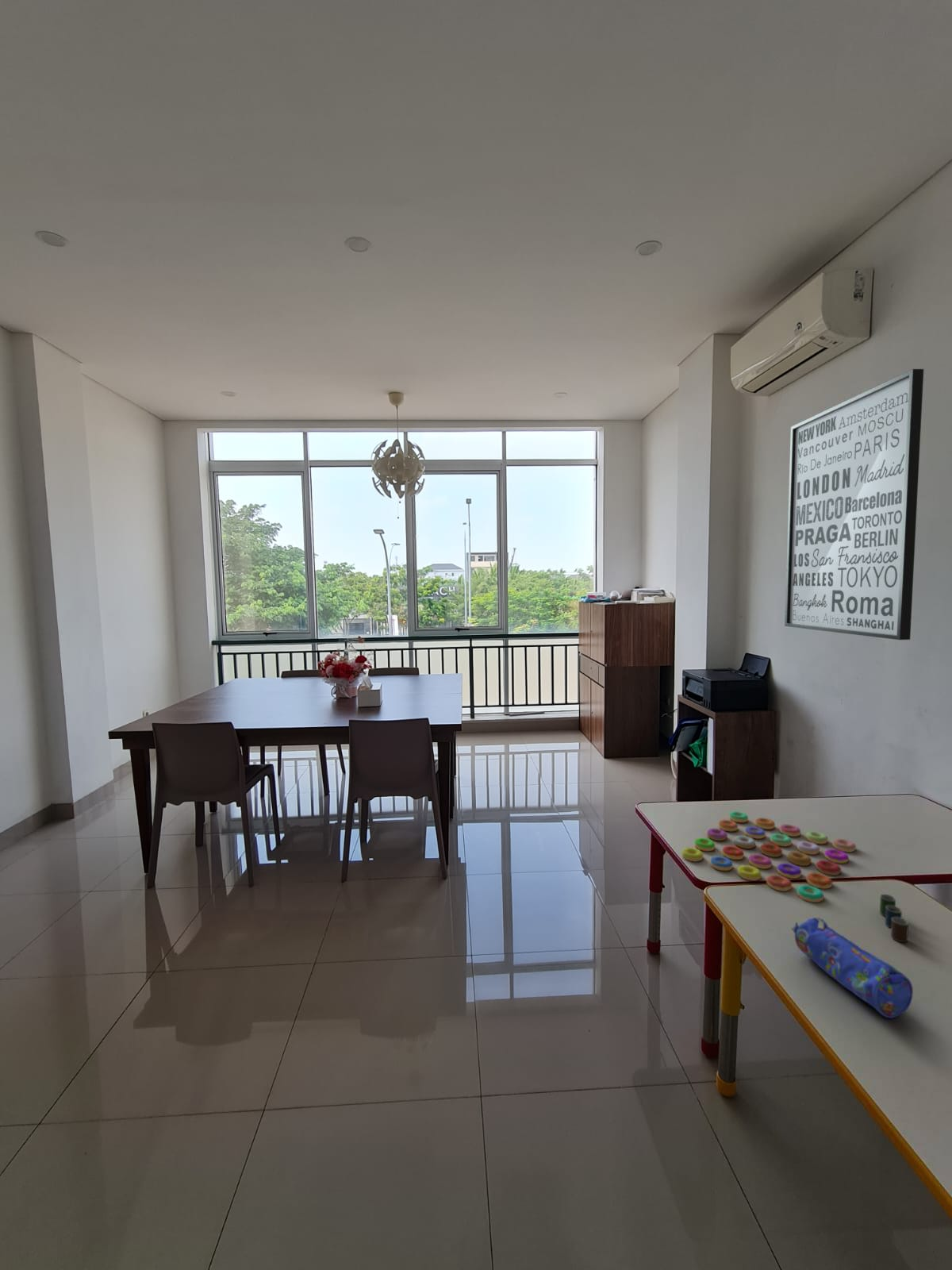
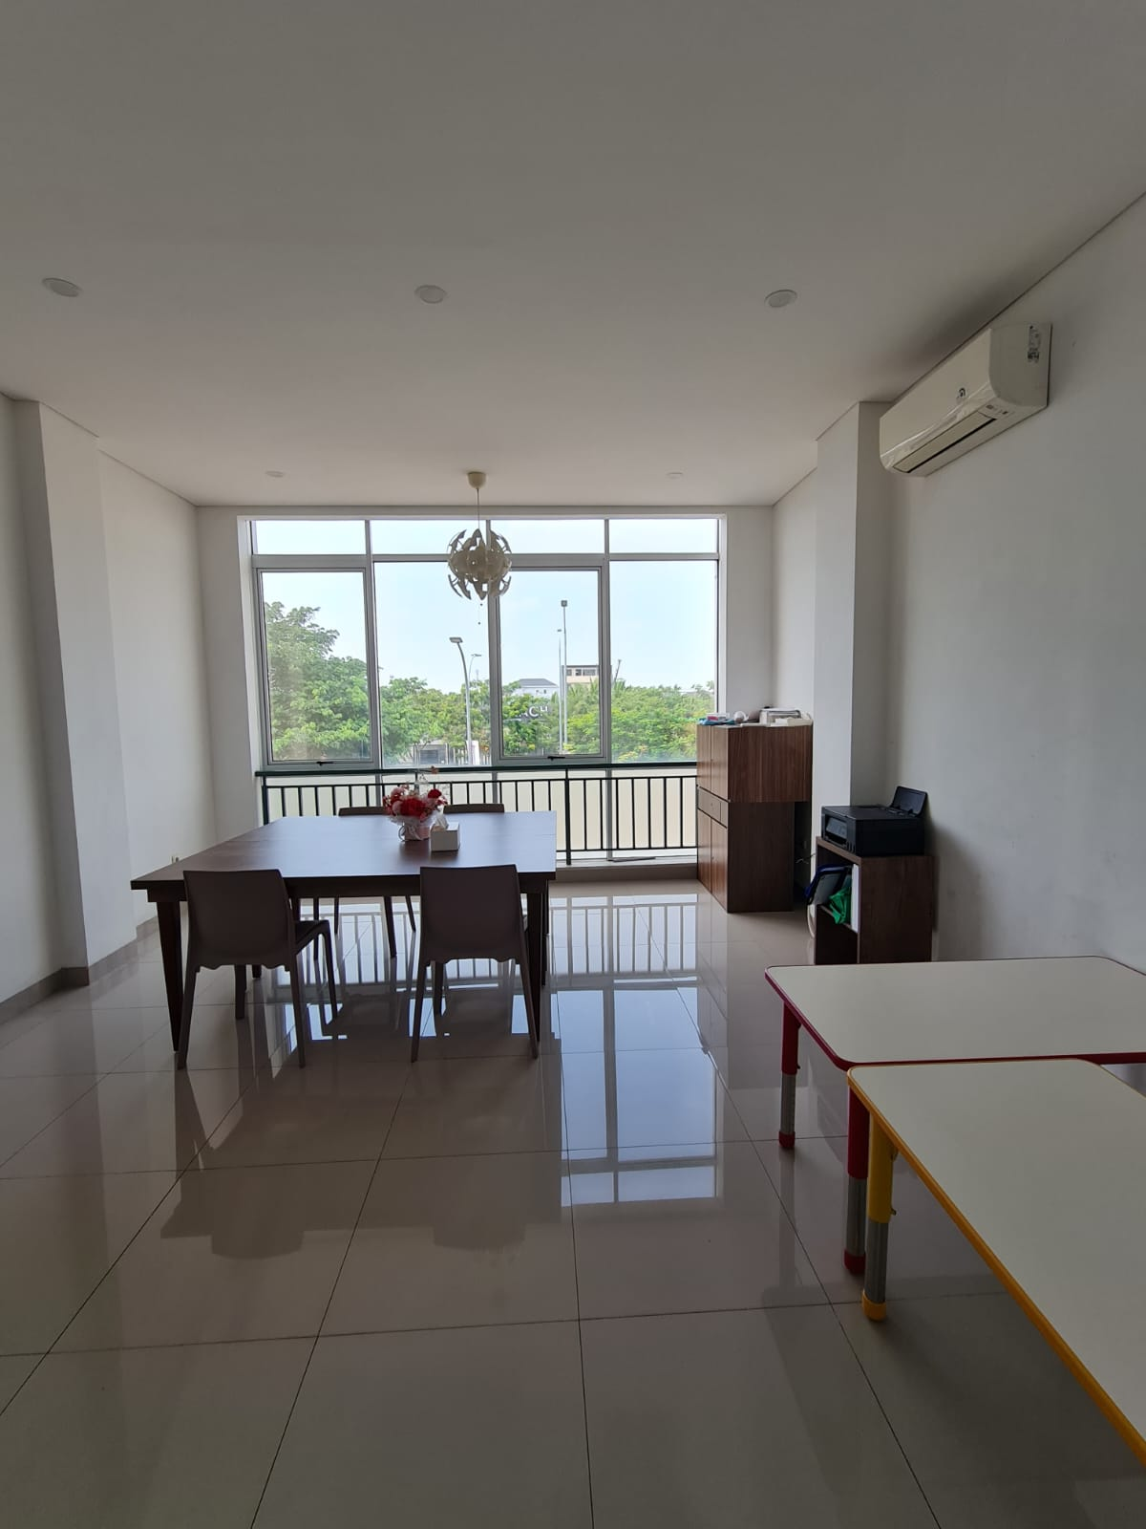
- cup [879,893,909,943]
- board game [681,810,857,903]
- pencil case [790,916,914,1019]
- wall art [784,368,924,641]
